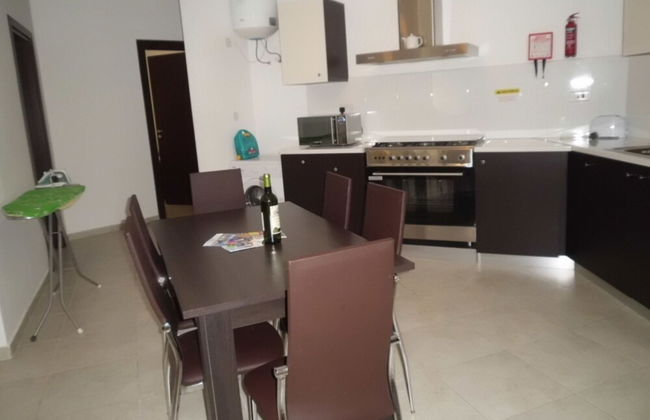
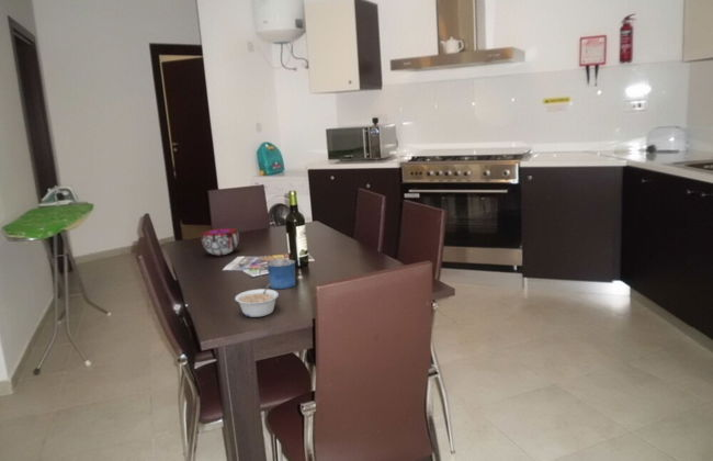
+ mug [258,259,296,290]
+ decorative bowl [200,227,240,257]
+ legume [234,282,280,318]
